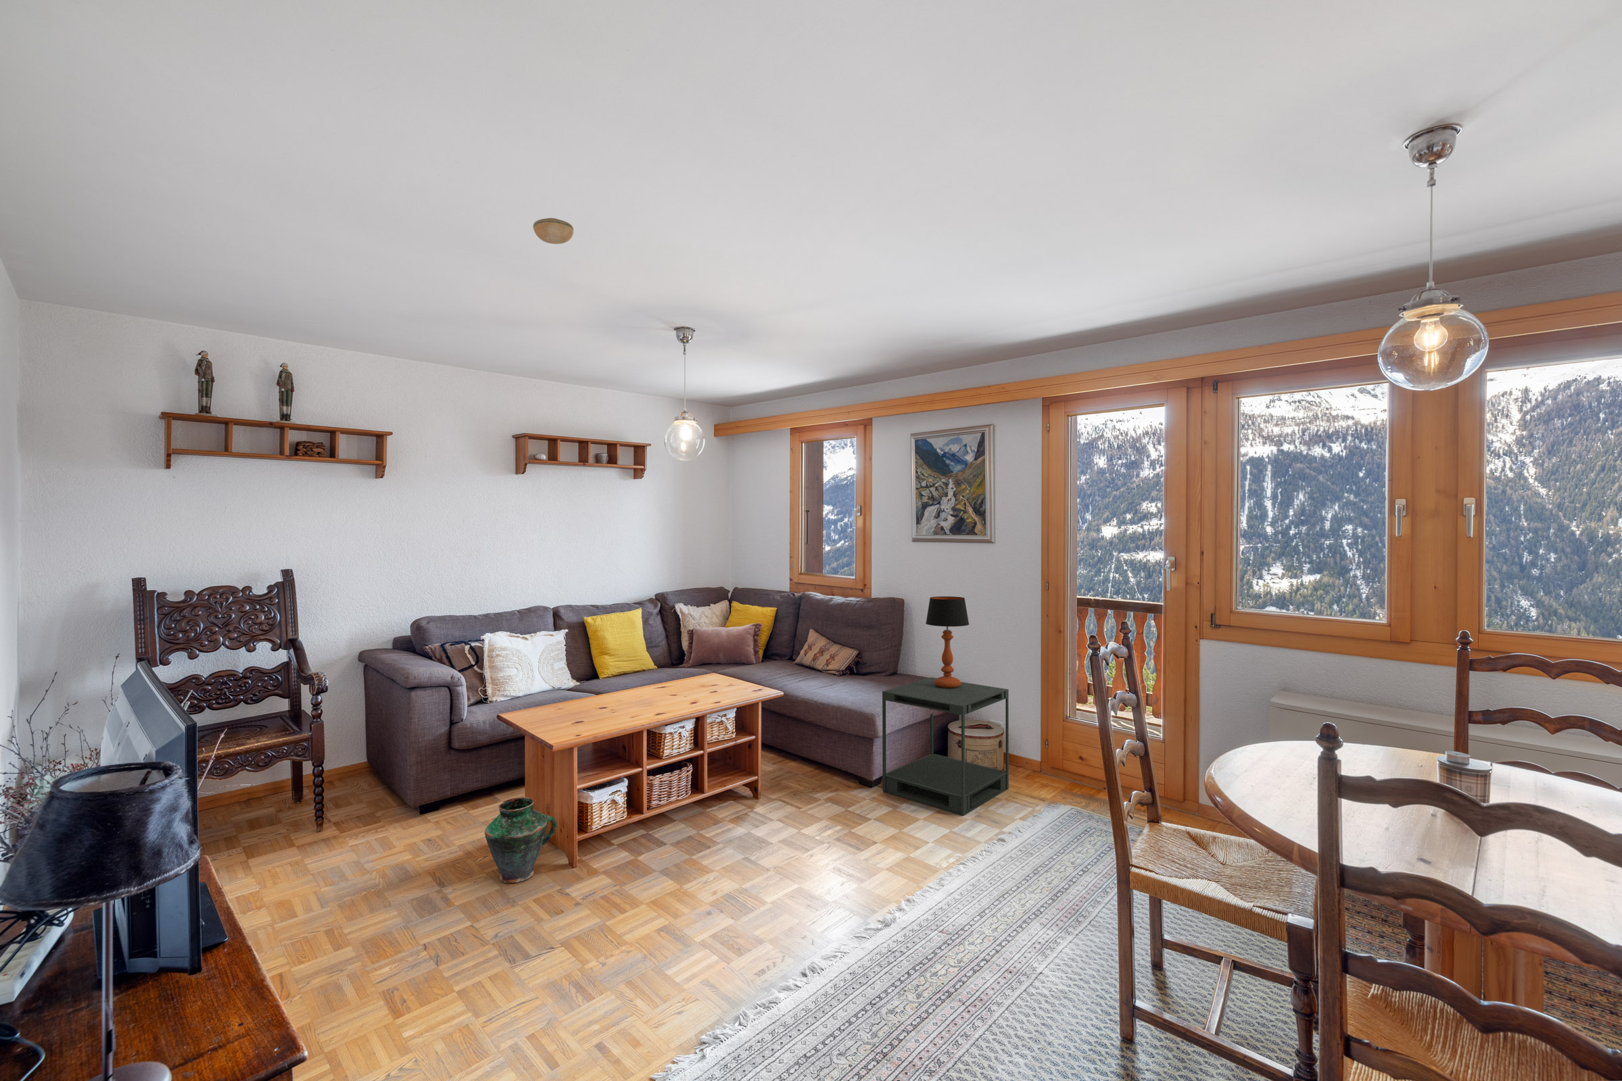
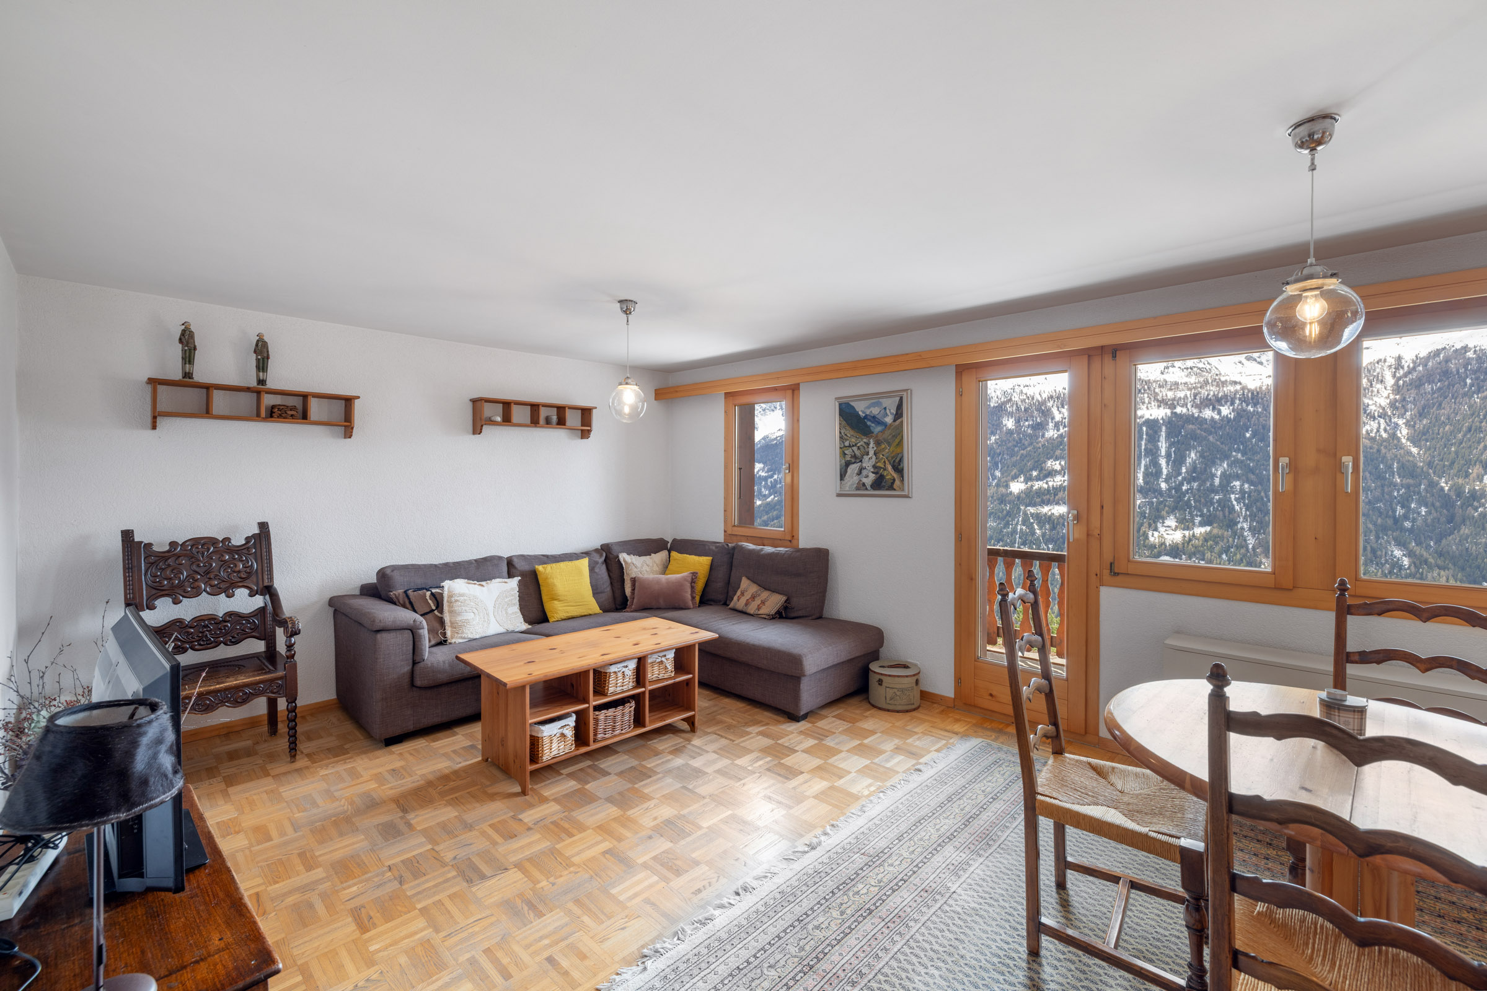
- side table [882,677,1009,816]
- vase [484,796,558,883]
- table lamp [924,596,969,689]
- smoke detector [532,217,574,245]
